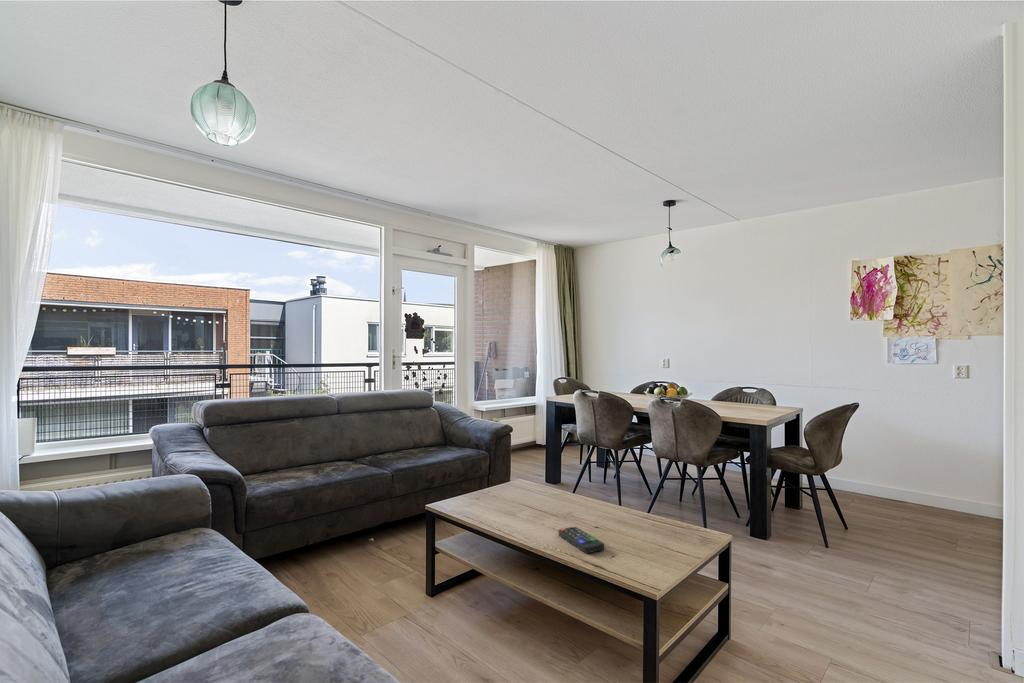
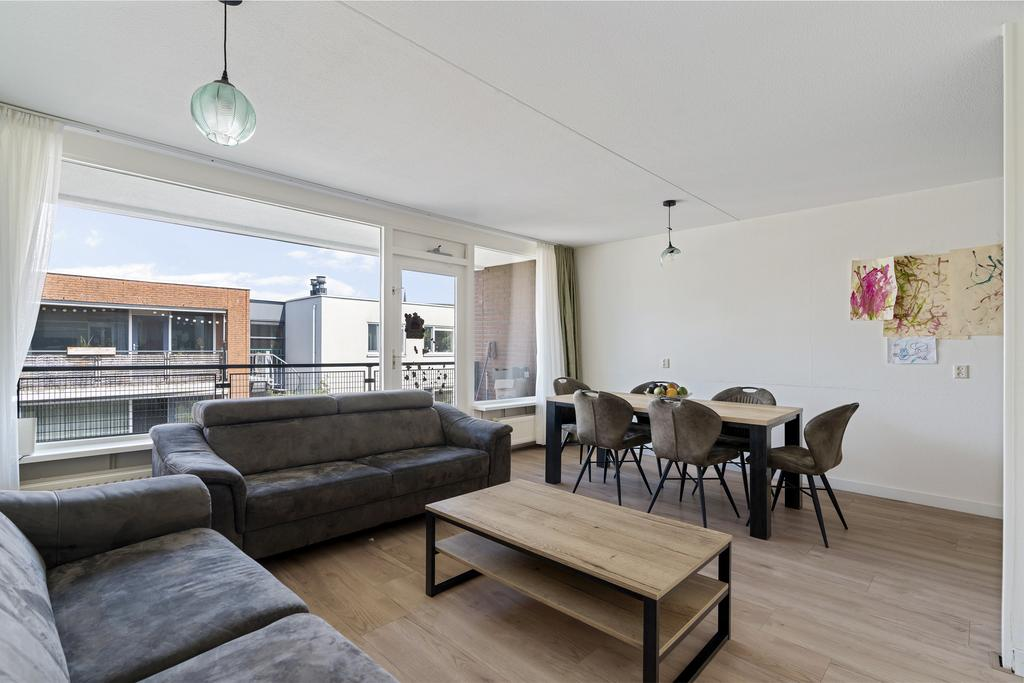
- remote control [557,526,605,554]
